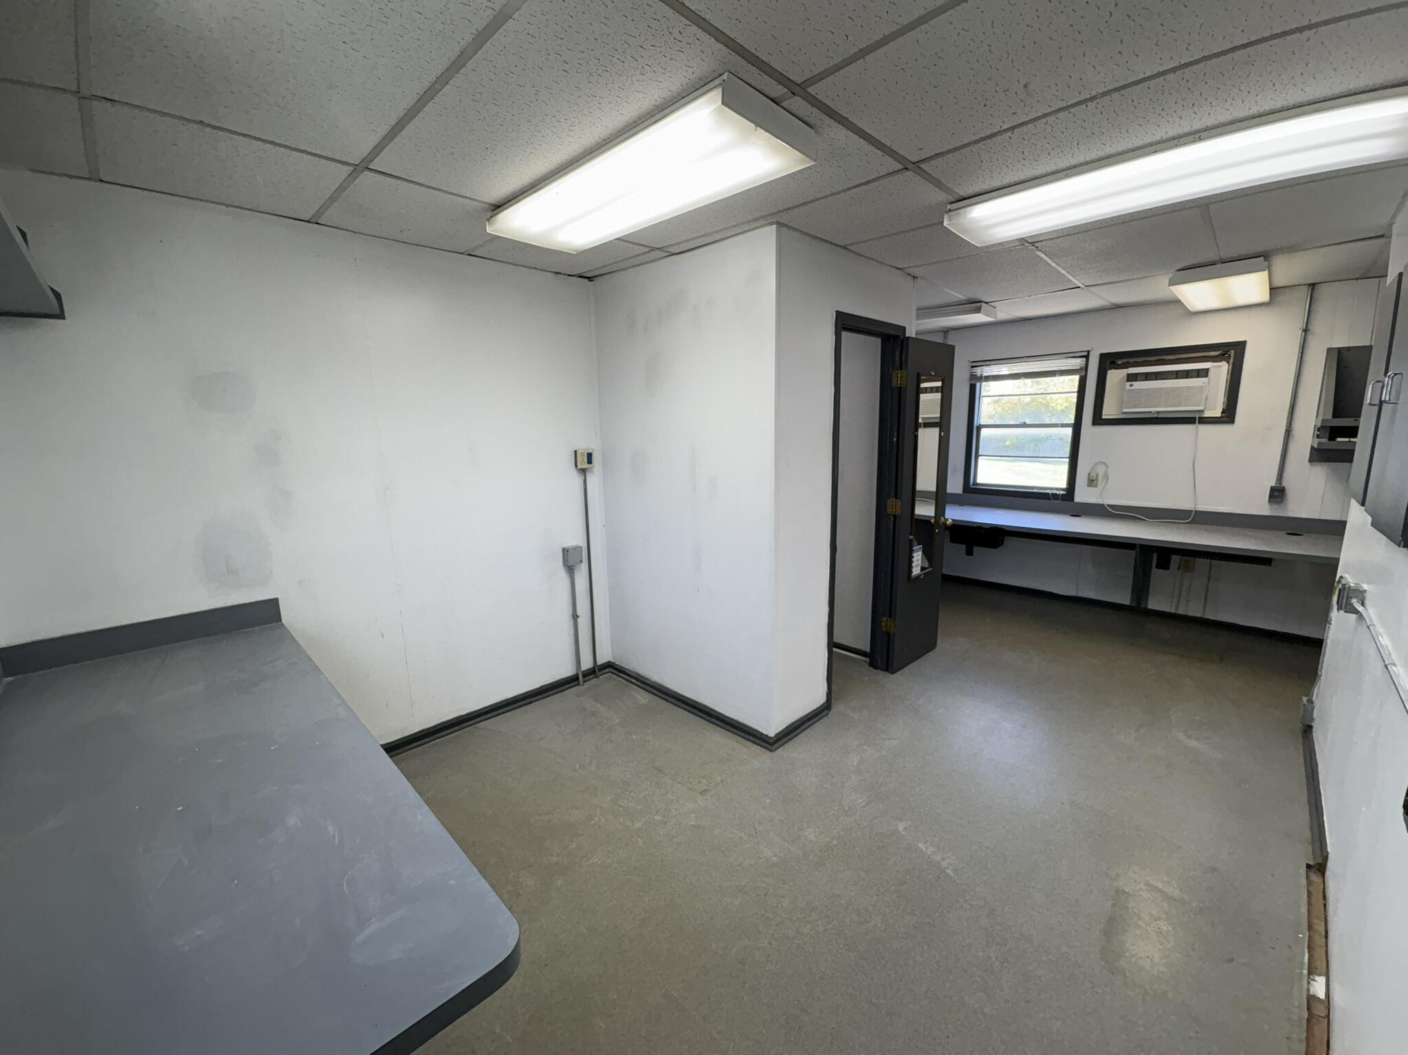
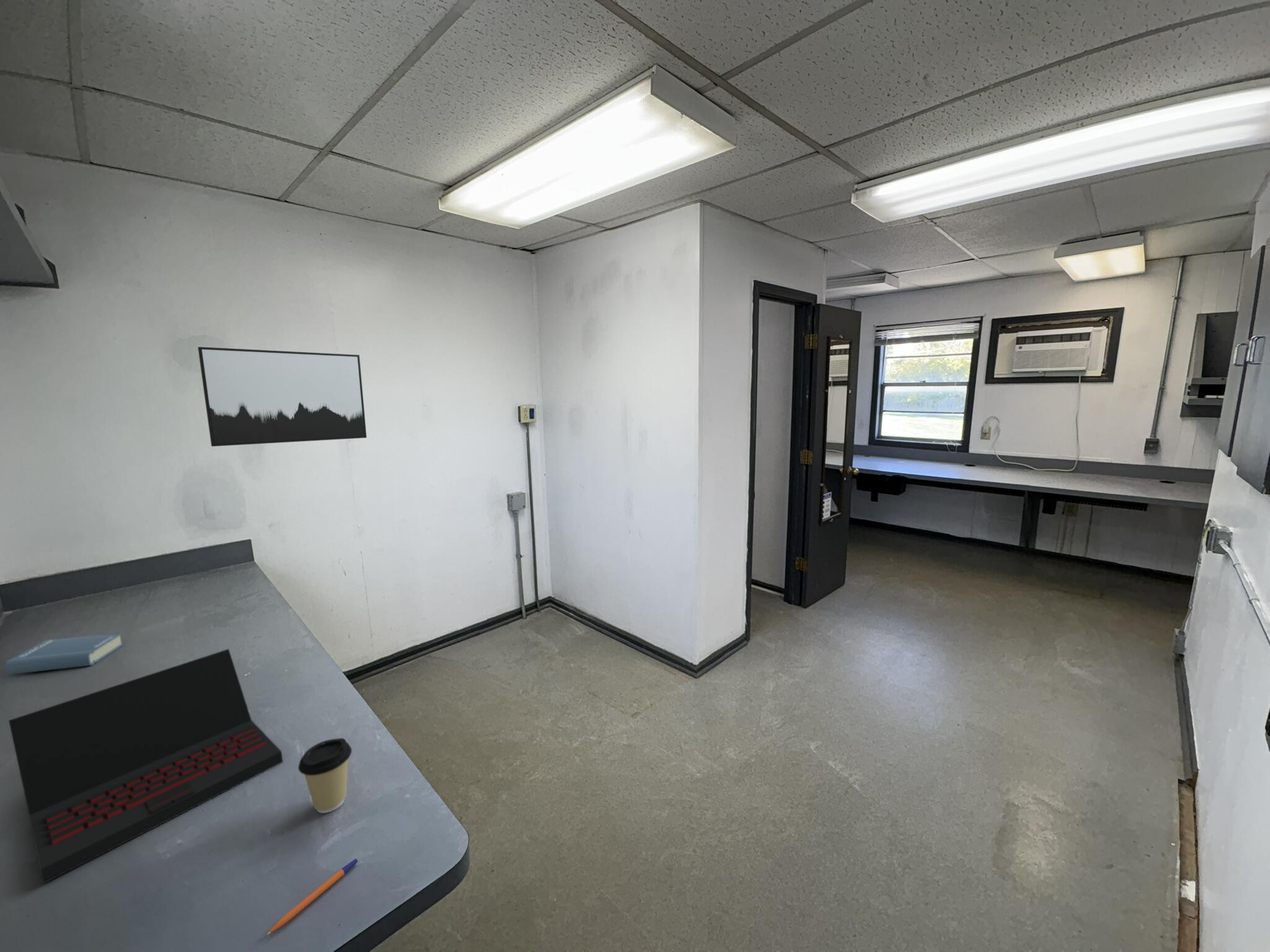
+ pen [267,858,358,935]
+ hardback book [4,632,124,675]
+ laptop [8,648,283,884]
+ coffee cup [298,738,352,814]
+ wall art [197,346,367,447]
